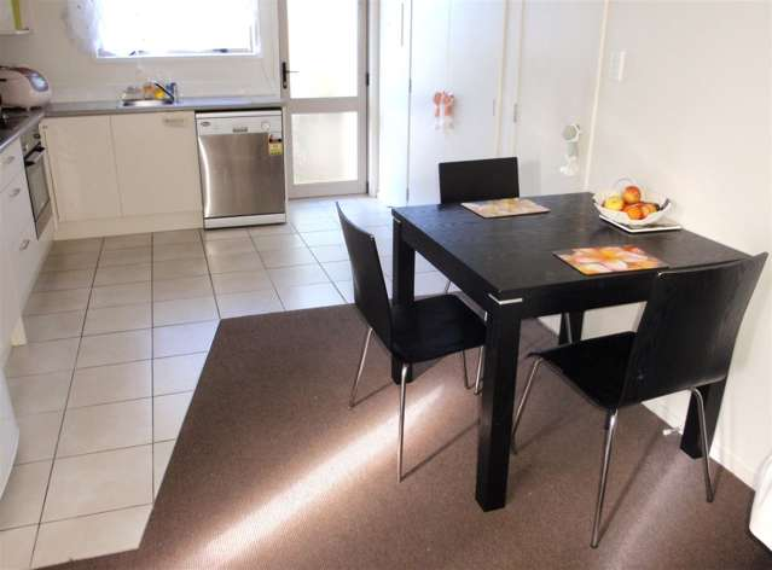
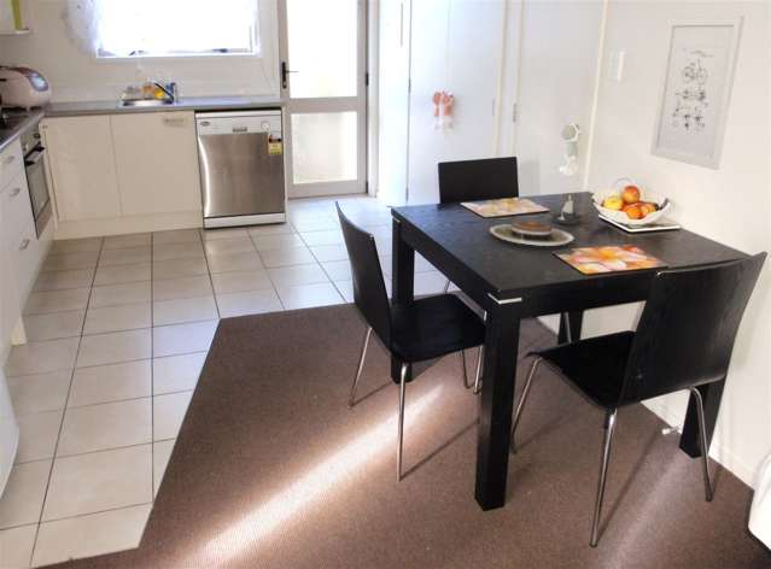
+ wall art [649,14,746,171]
+ plate [489,219,574,247]
+ candle [548,194,585,225]
